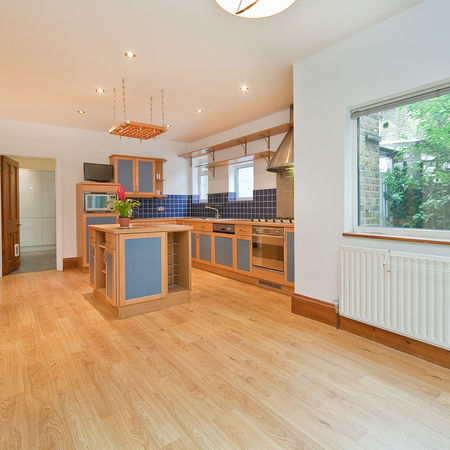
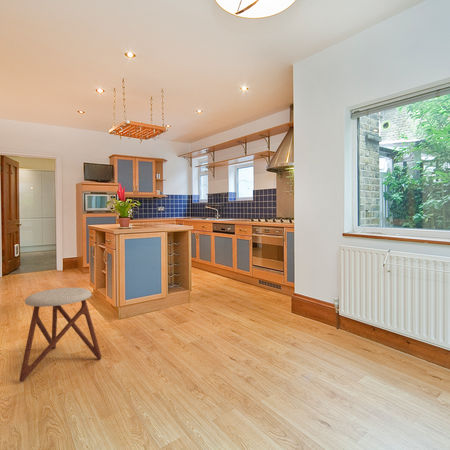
+ stool [18,287,103,383]
